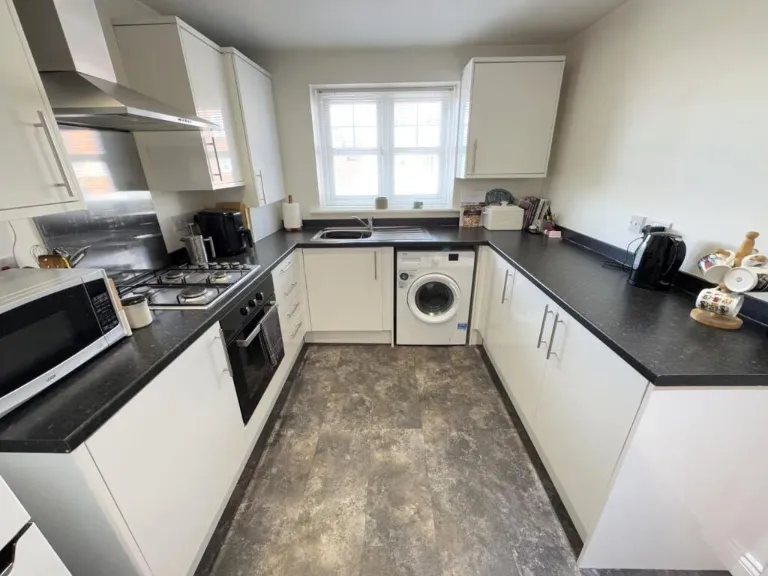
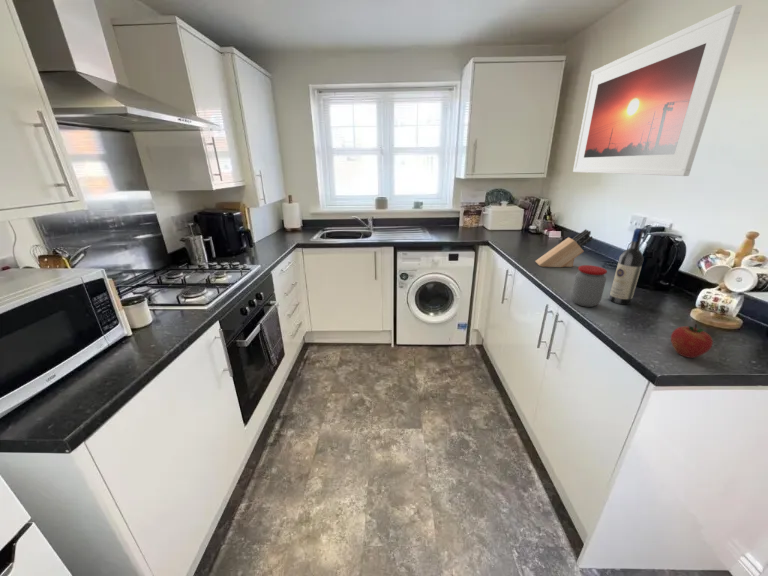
+ jar [571,264,608,308]
+ wine bottle [608,227,645,306]
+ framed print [572,4,743,177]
+ apple [670,323,714,359]
+ knife block [535,228,593,268]
